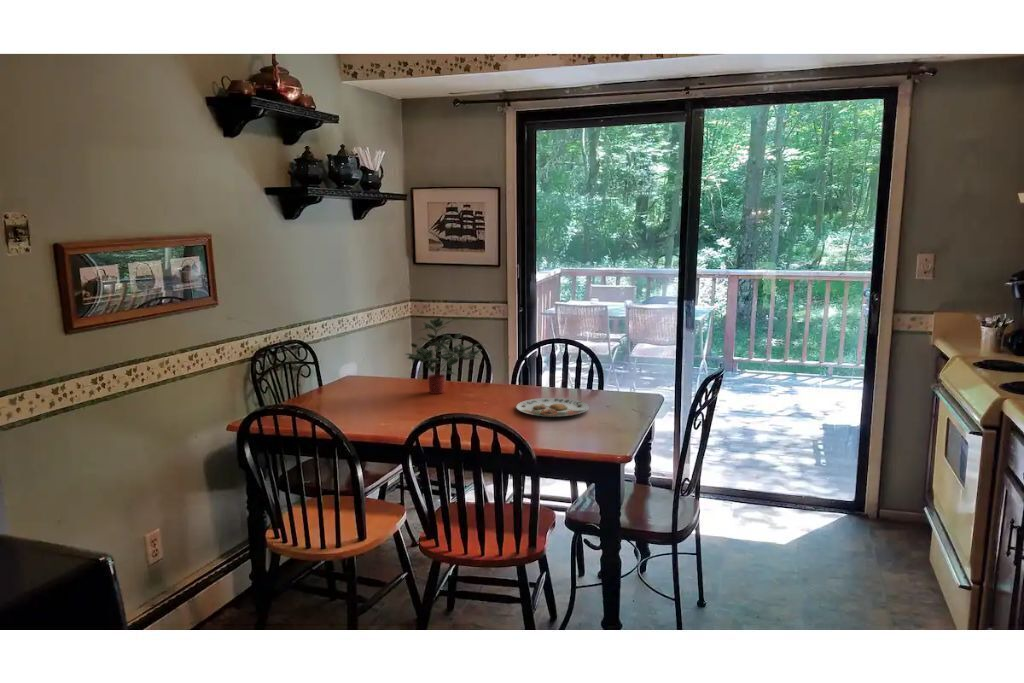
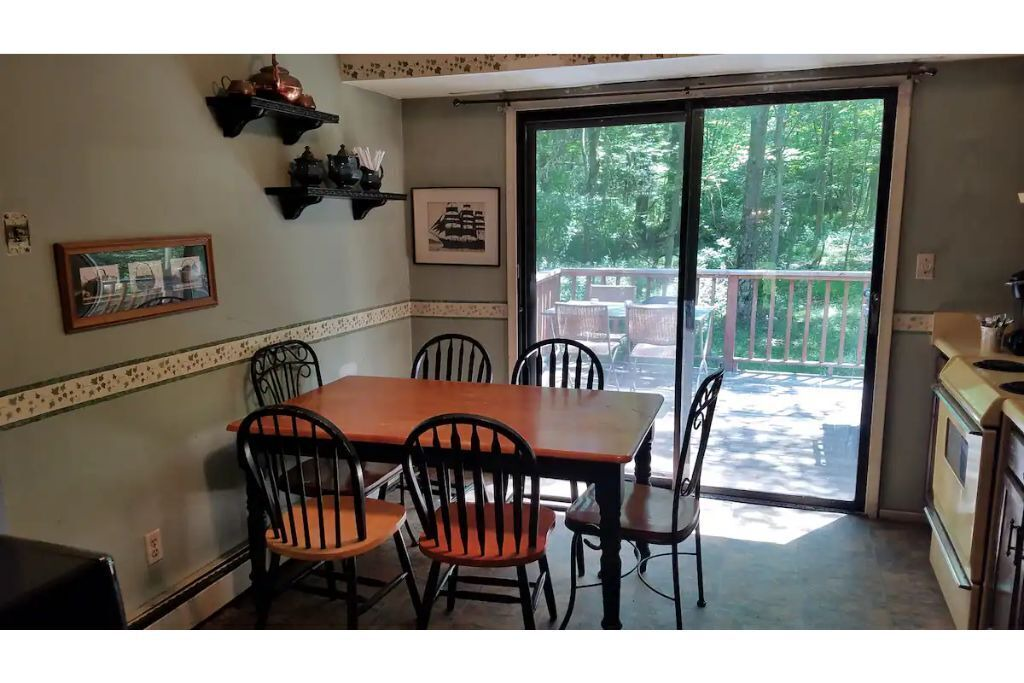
- potted plant [404,316,482,395]
- plate [515,397,590,418]
